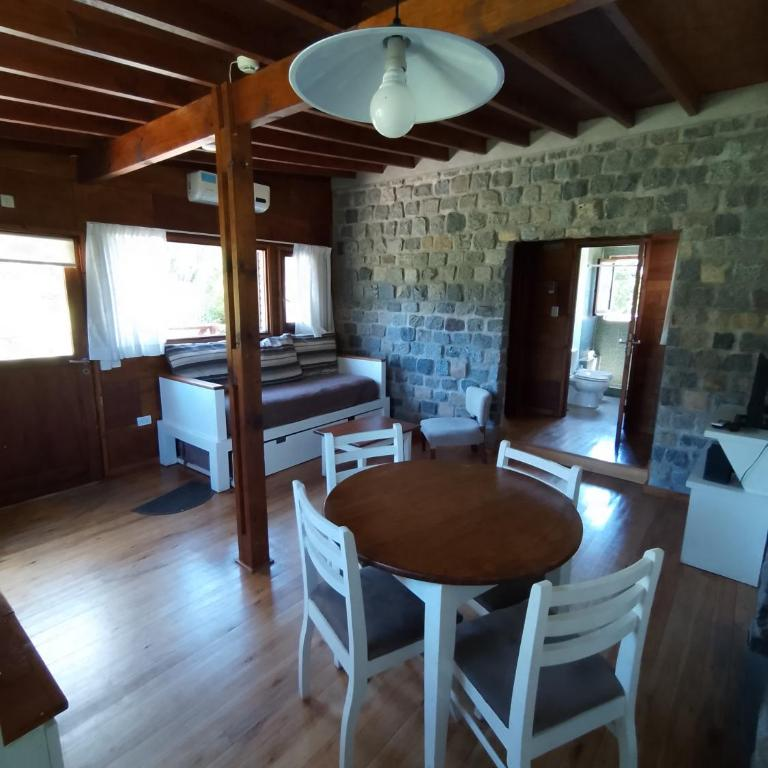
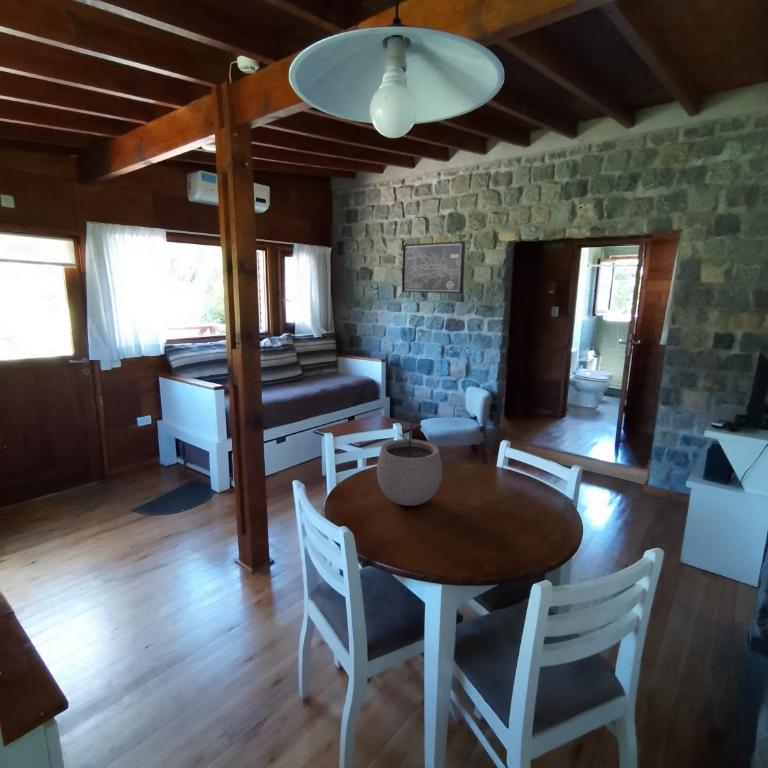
+ wall art [401,240,466,294]
+ plant pot [376,422,443,507]
